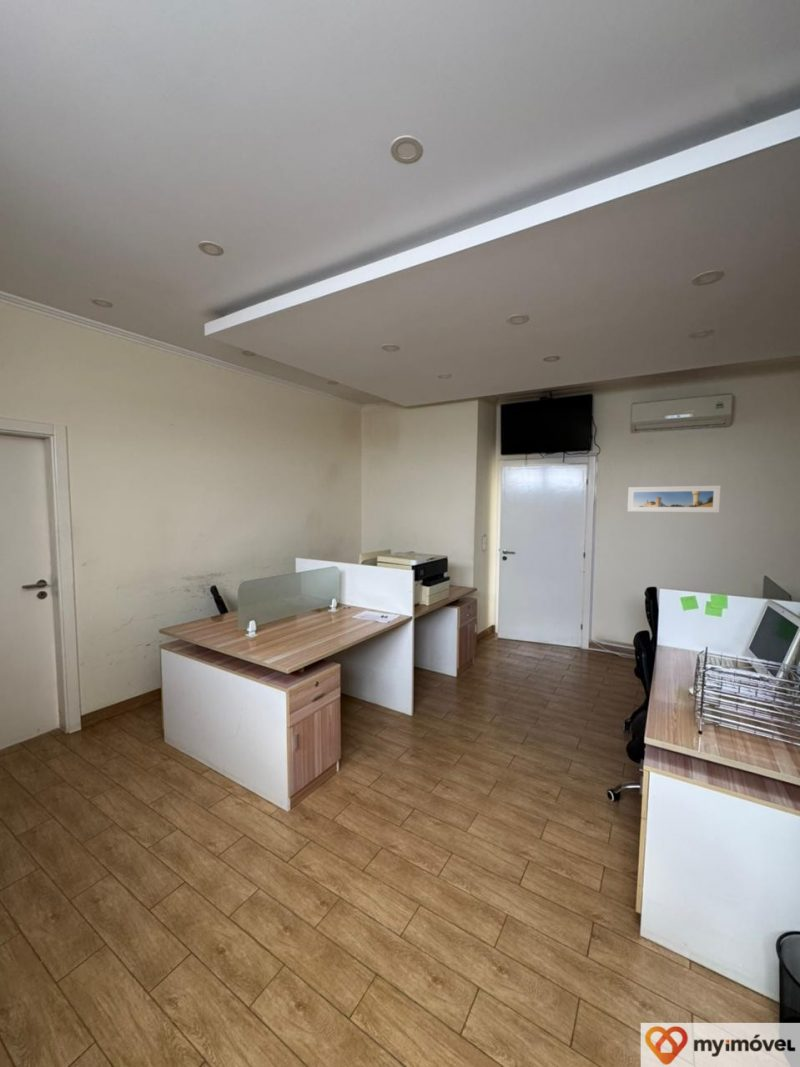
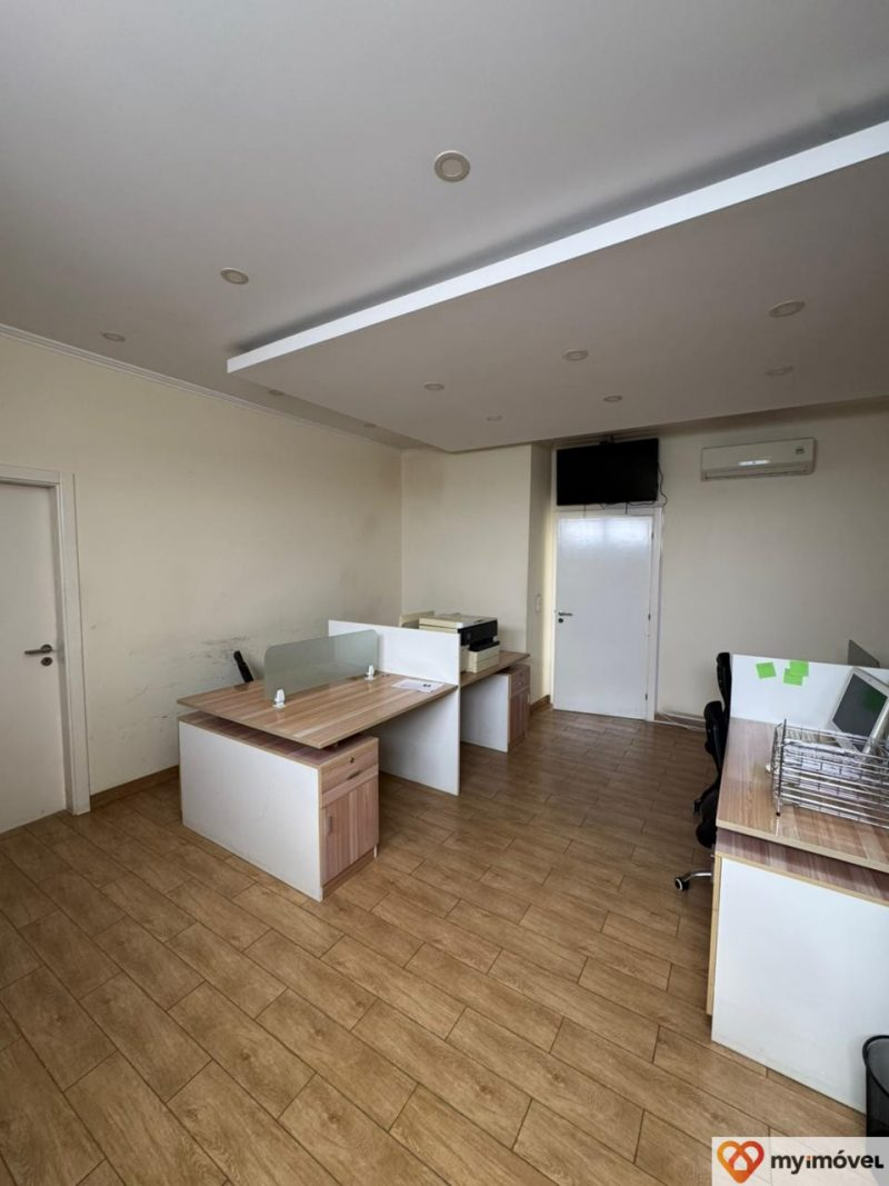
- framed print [626,485,721,513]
